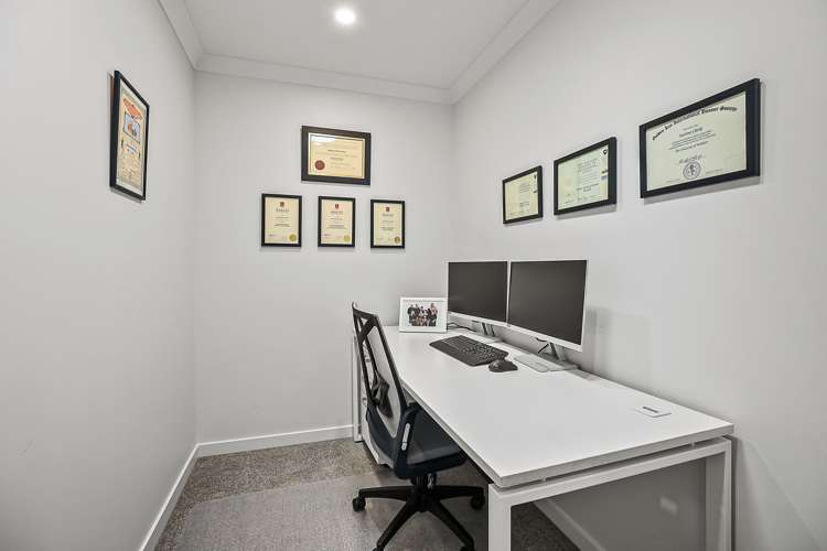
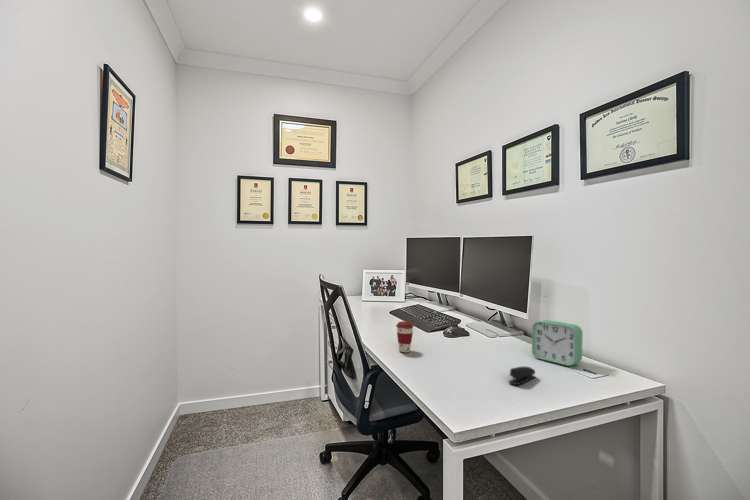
+ alarm clock [531,319,584,367]
+ stapler [508,366,536,386]
+ coffee cup [395,320,415,353]
